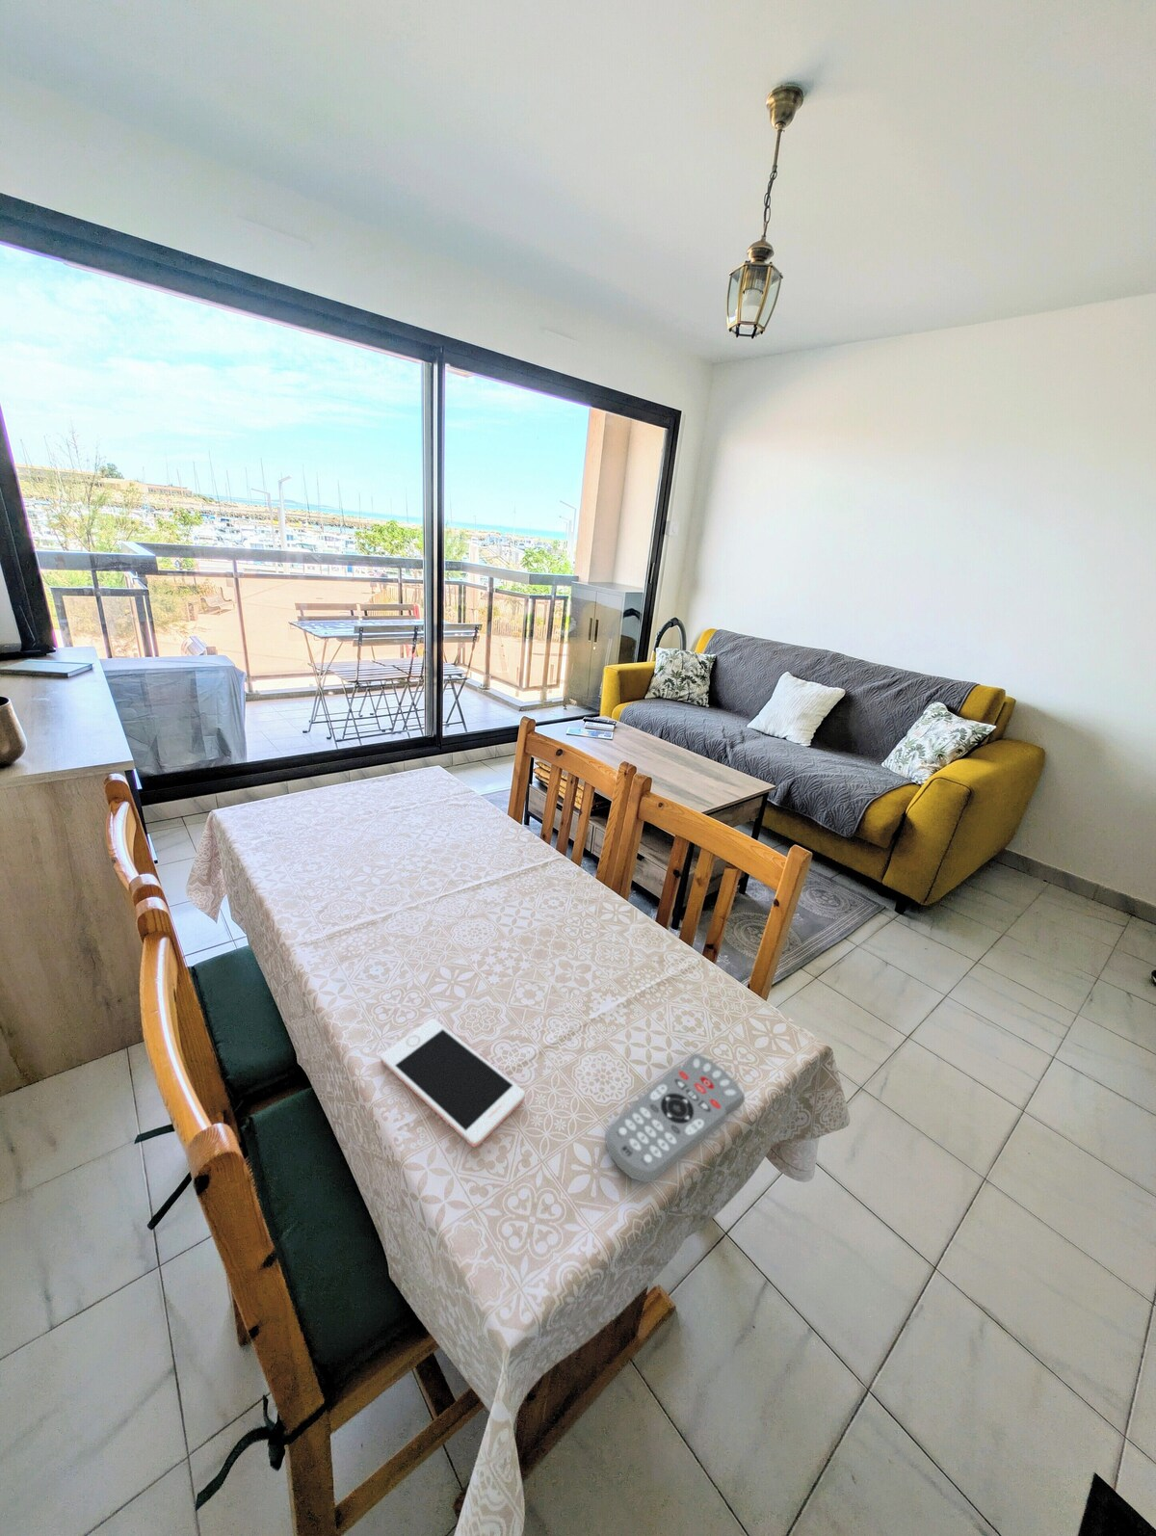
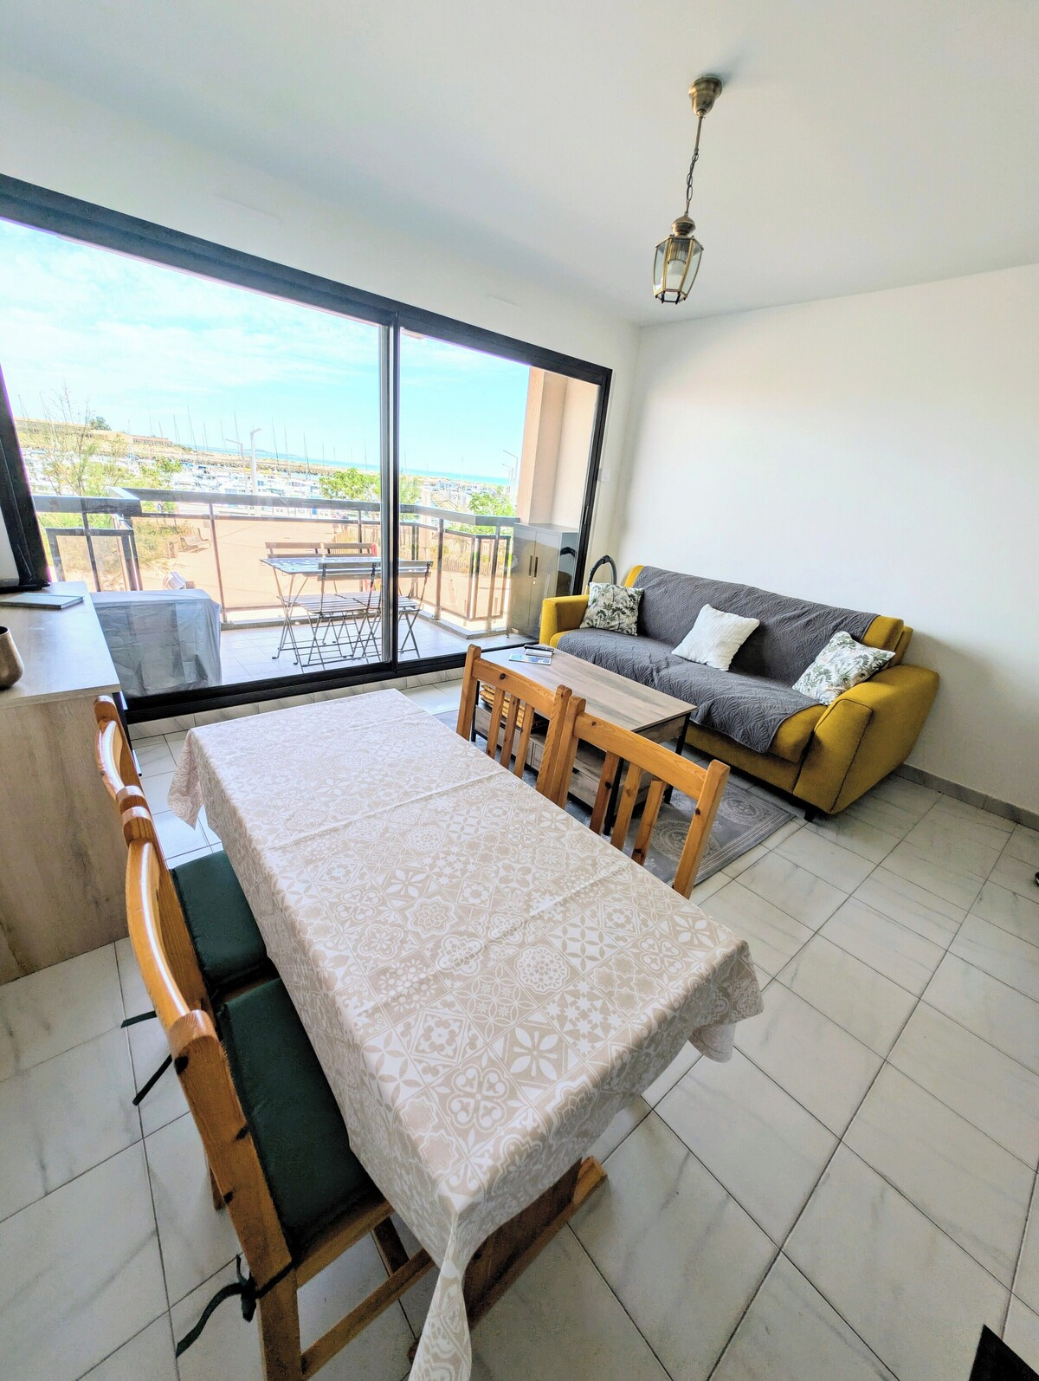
- remote control [604,1053,746,1184]
- cell phone [380,1018,526,1147]
